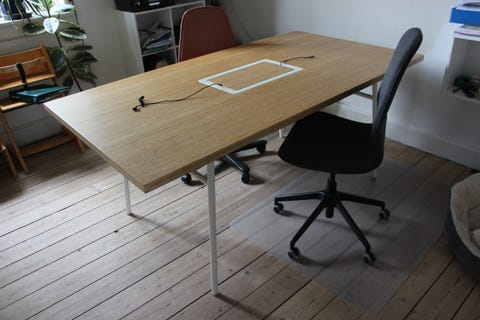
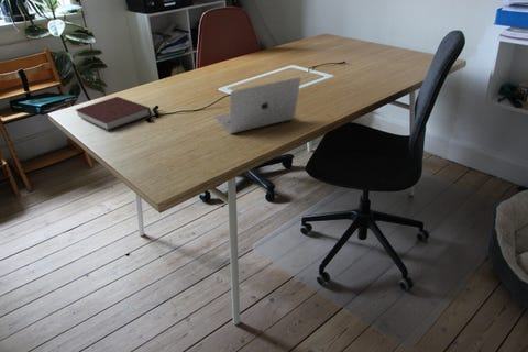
+ notebook [75,96,152,132]
+ laptop [213,76,301,135]
